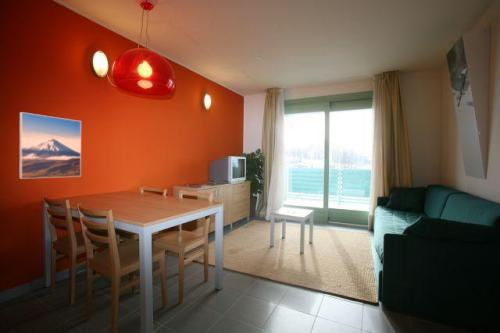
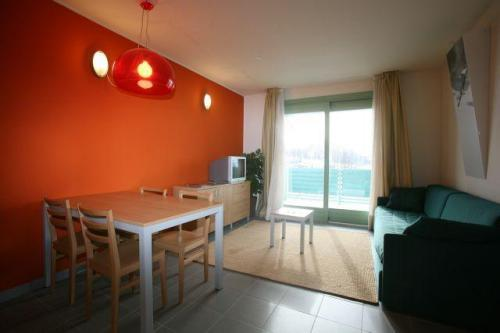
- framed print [19,111,82,180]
